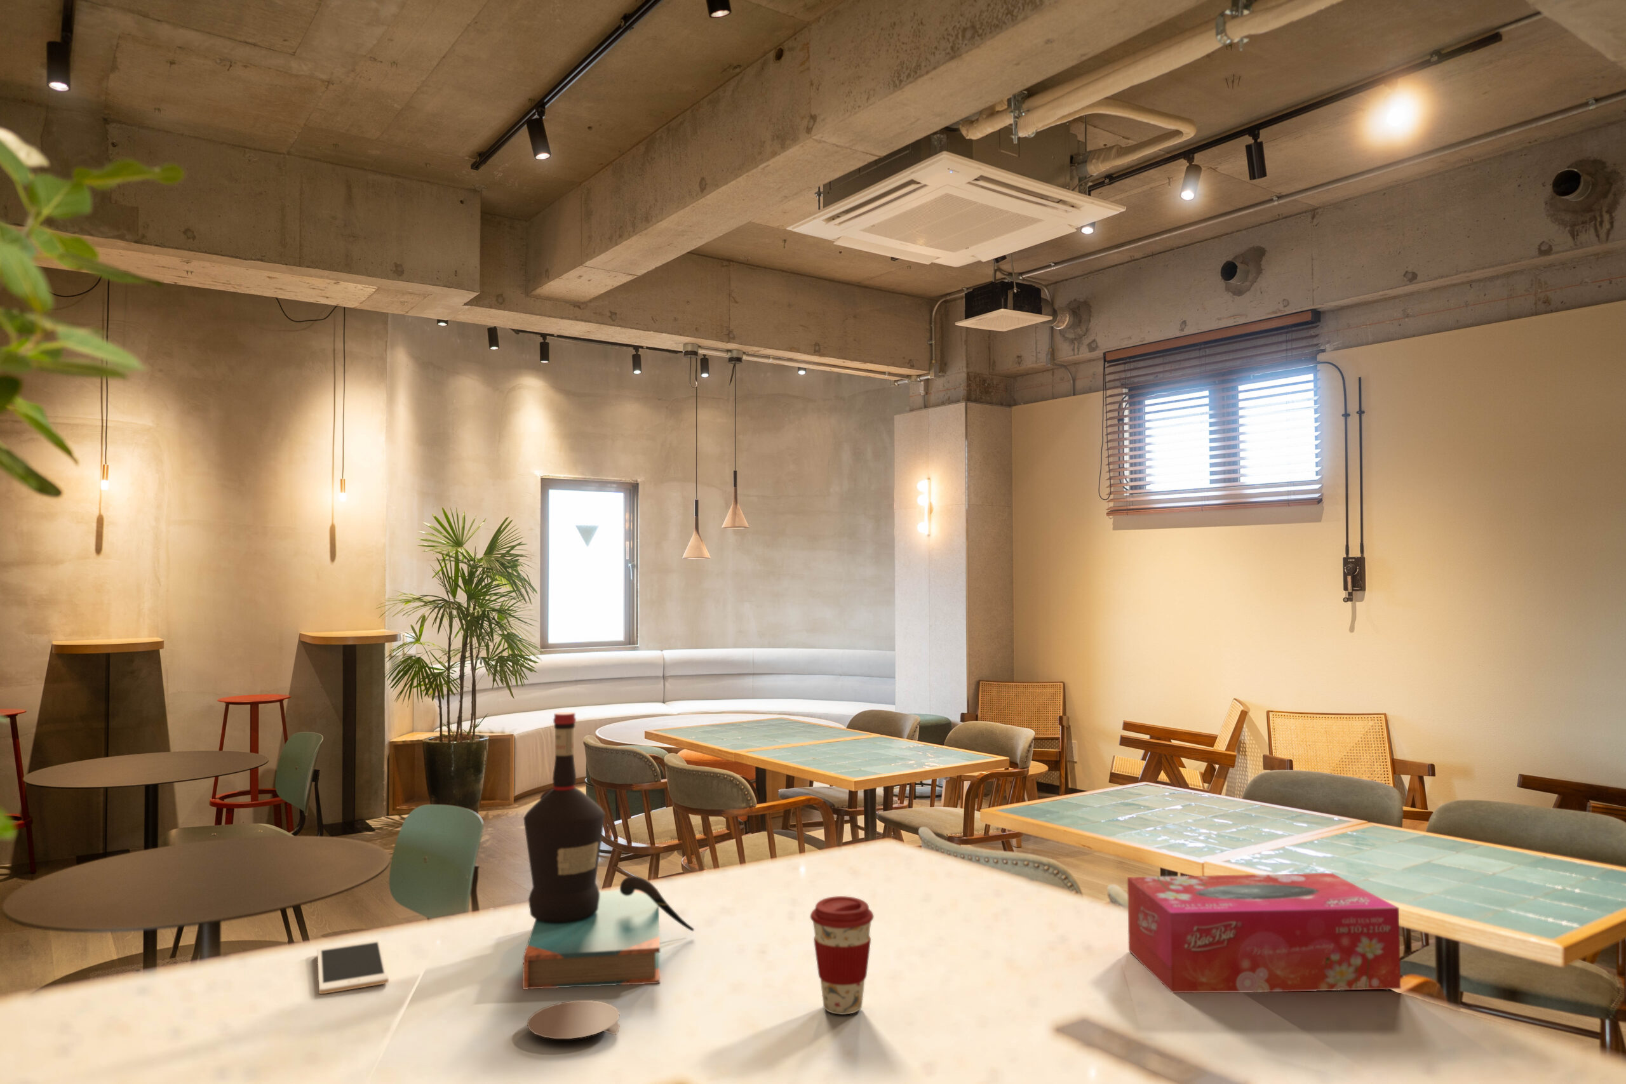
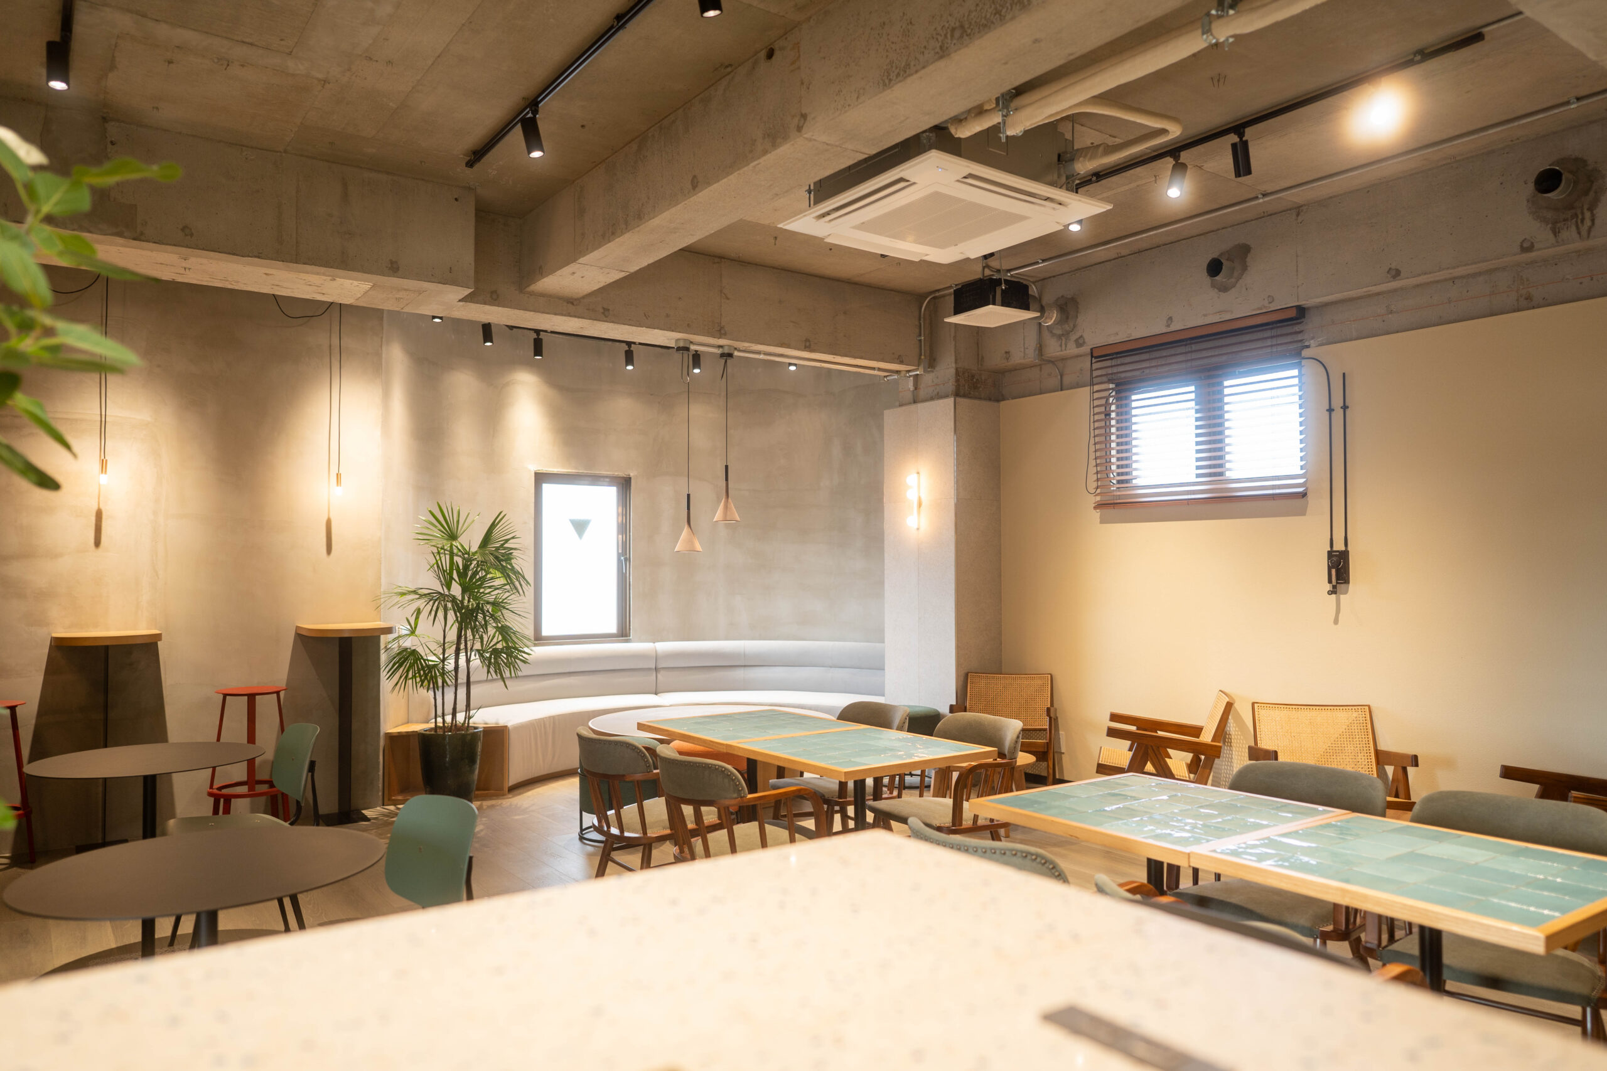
- bottle [523,711,694,990]
- cell phone [317,939,390,994]
- tissue box [1126,872,1401,993]
- coffee cup [809,895,875,1015]
- coaster [526,999,621,1039]
